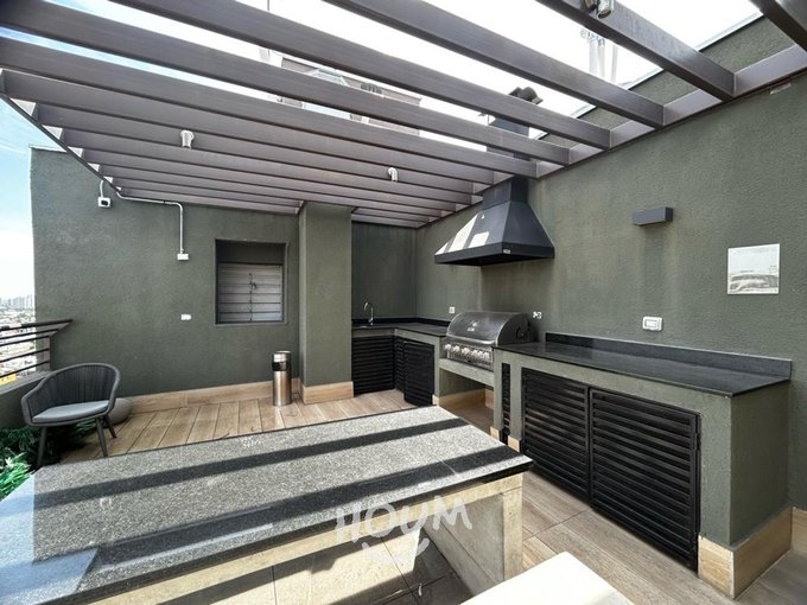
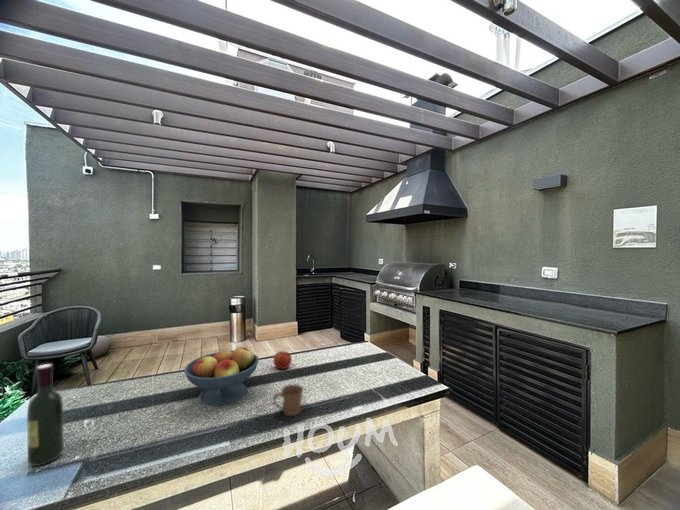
+ mug [272,383,304,417]
+ apple [272,350,293,370]
+ fruit bowl [183,345,260,407]
+ wine bottle [26,363,65,467]
